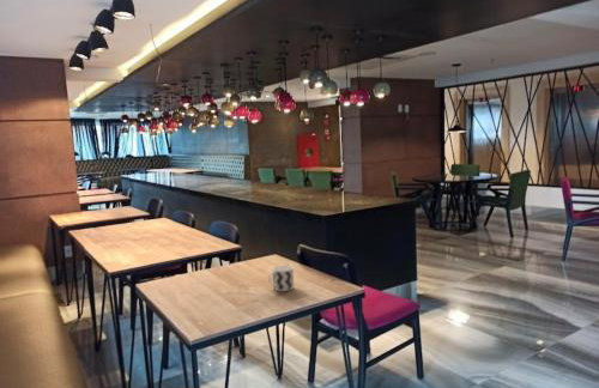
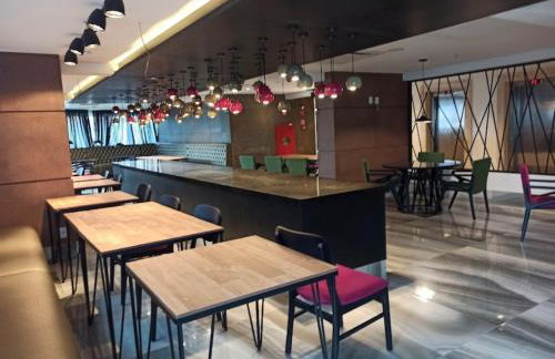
- cup [267,265,295,292]
